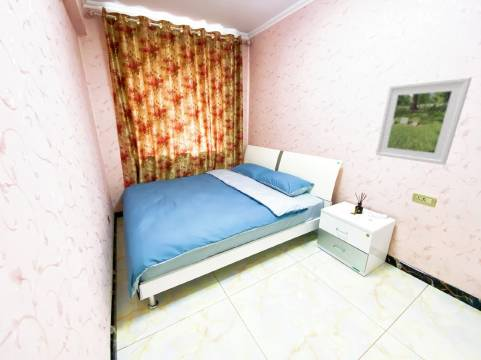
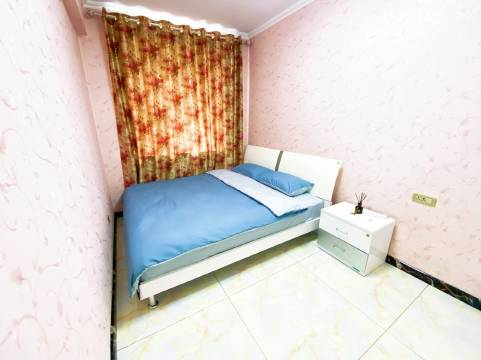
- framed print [375,76,473,166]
